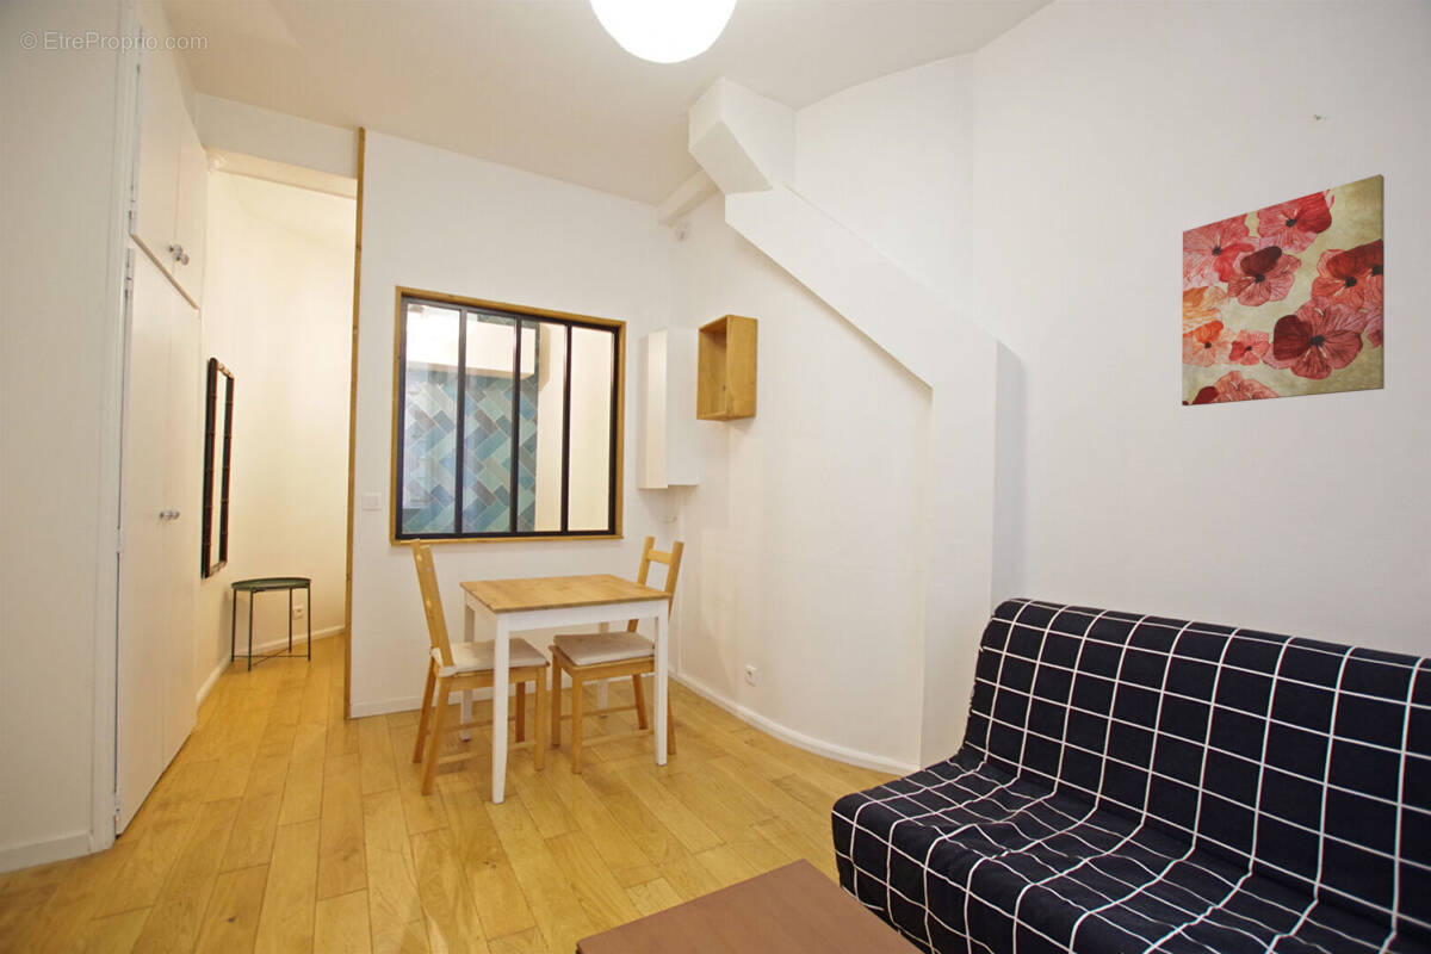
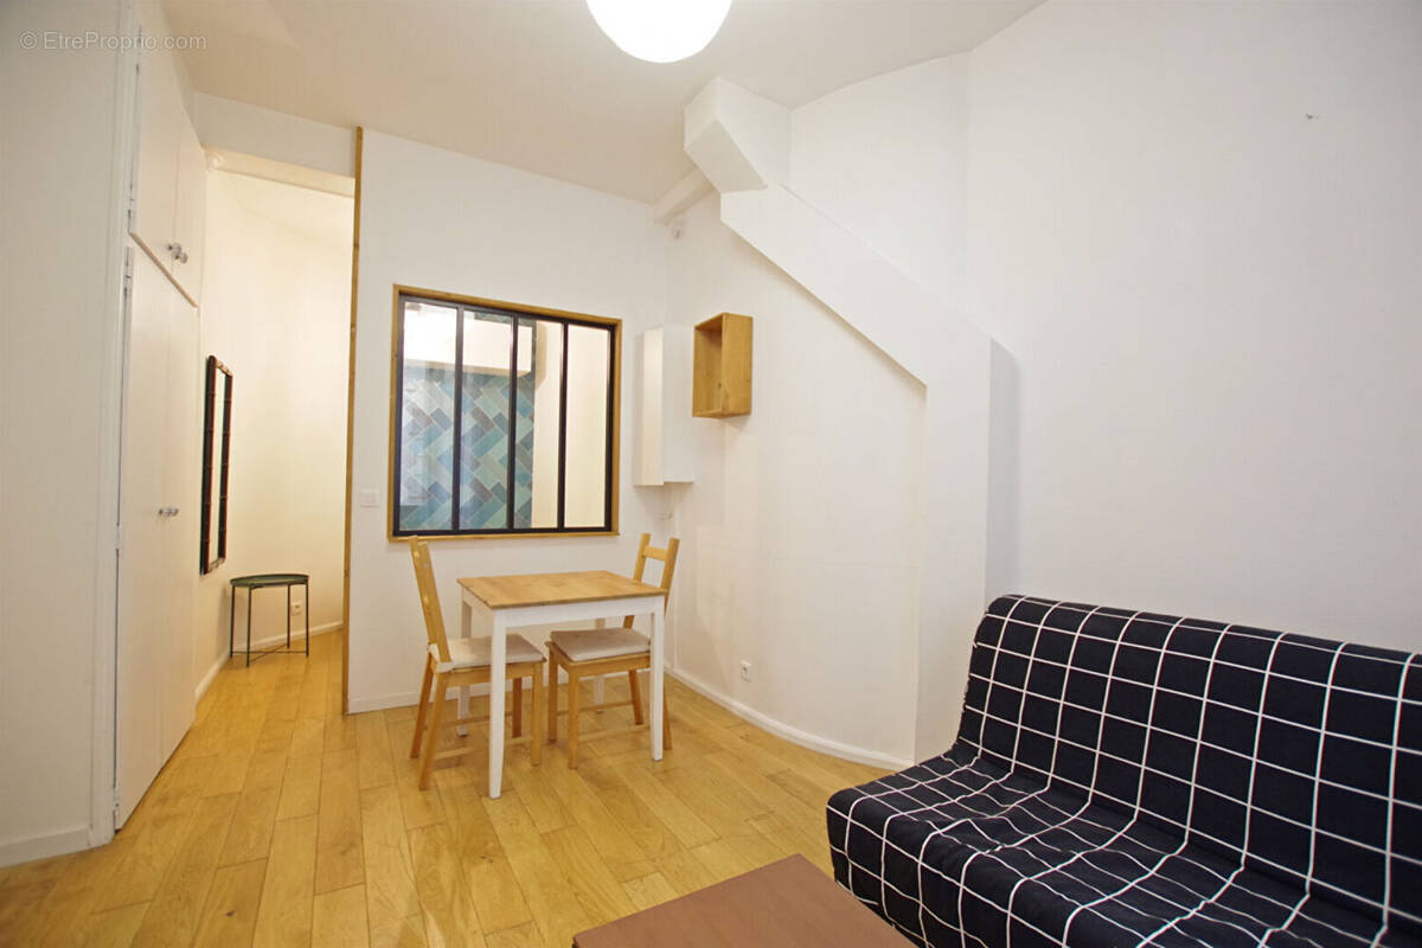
- wall art [1181,173,1386,407]
